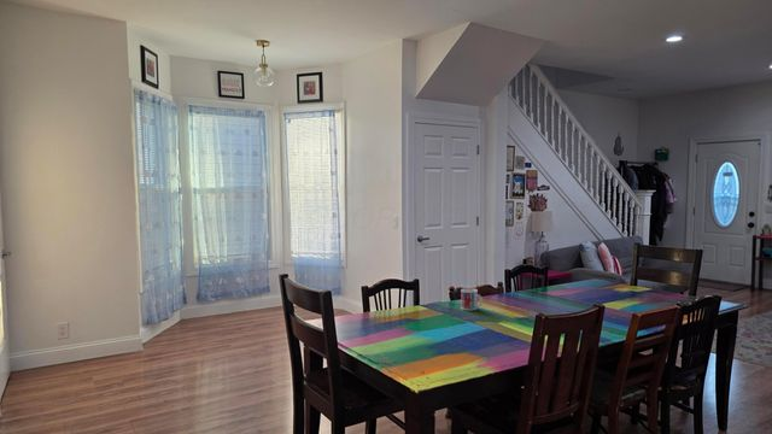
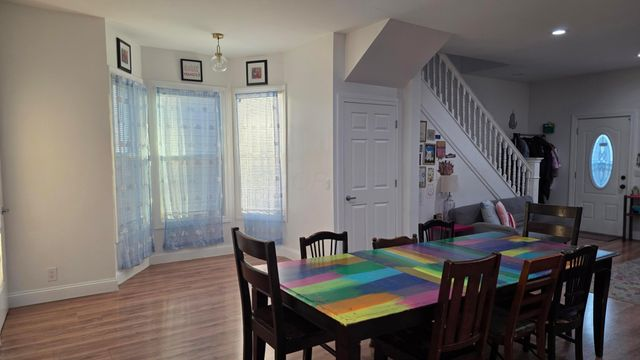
- mug [460,287,484,311]
